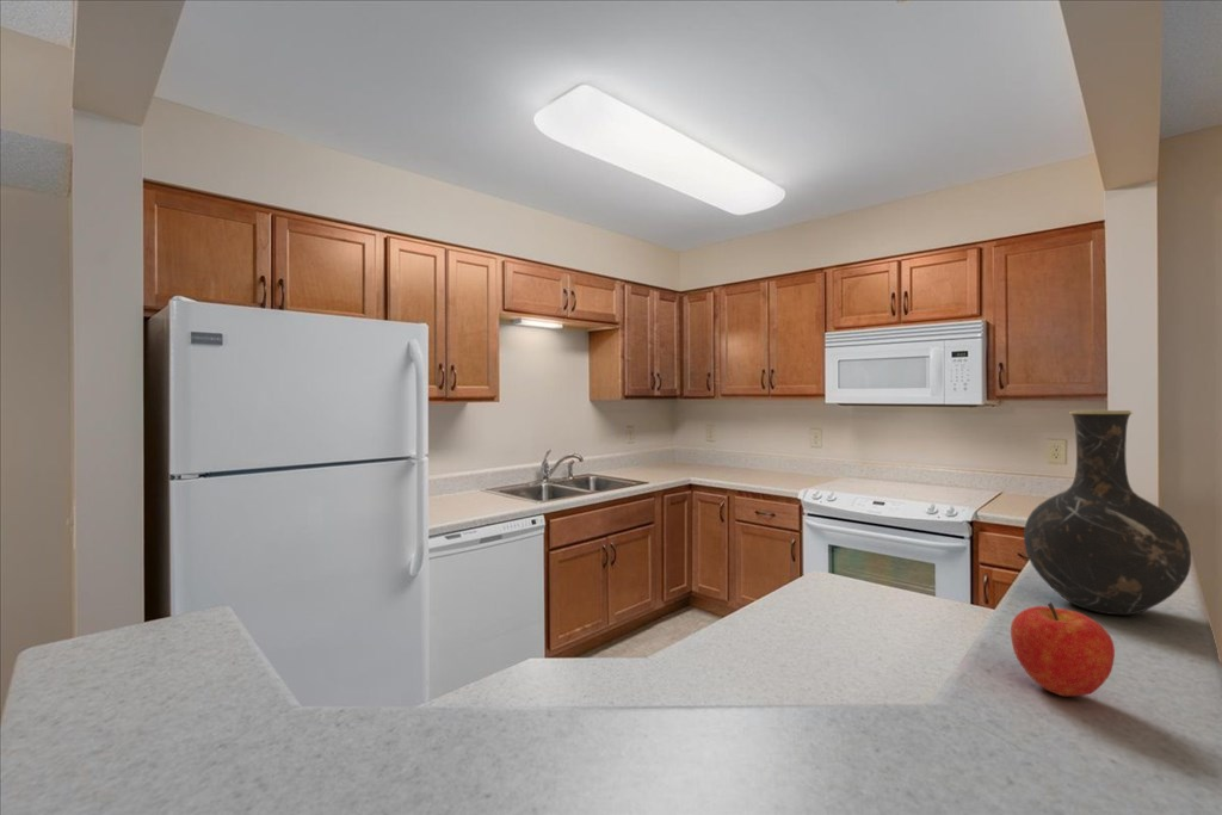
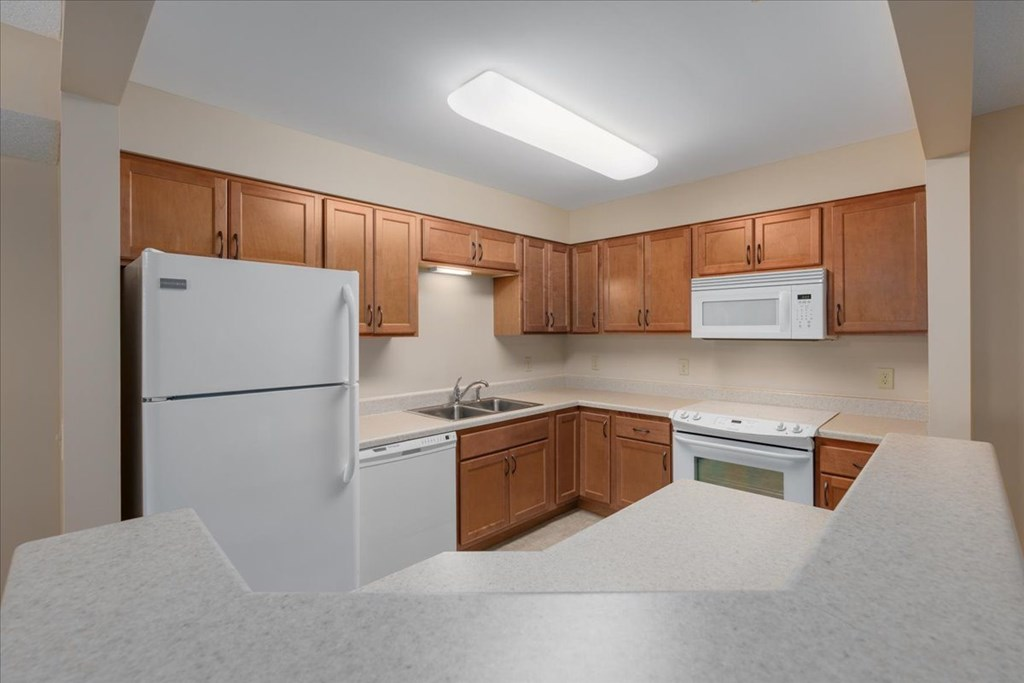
- vase [1023,409,1192,616]
- fruit [1010,601,1116,697]
